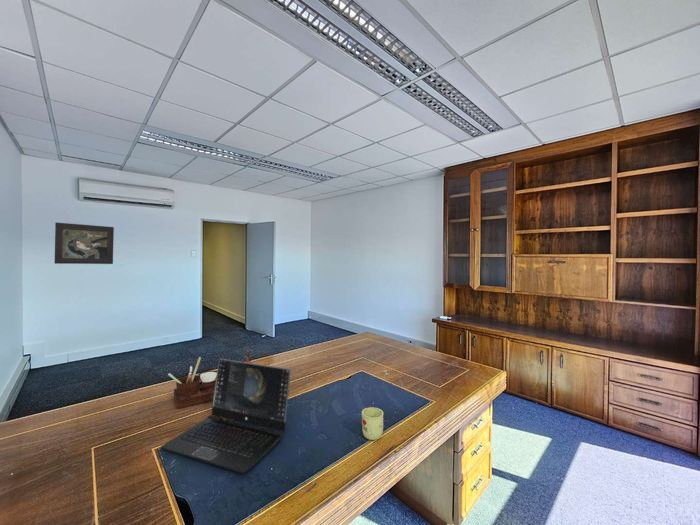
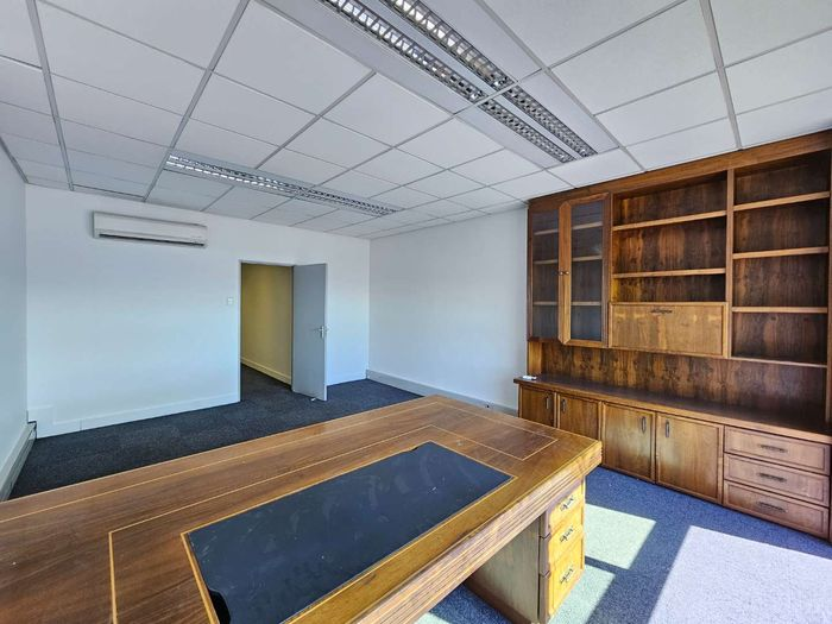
- mug [361,406,384,441]
- desk organizer [167,349,252,410]
- framed painting [53,221,115,265]
- laptop [160,358,292,474]
